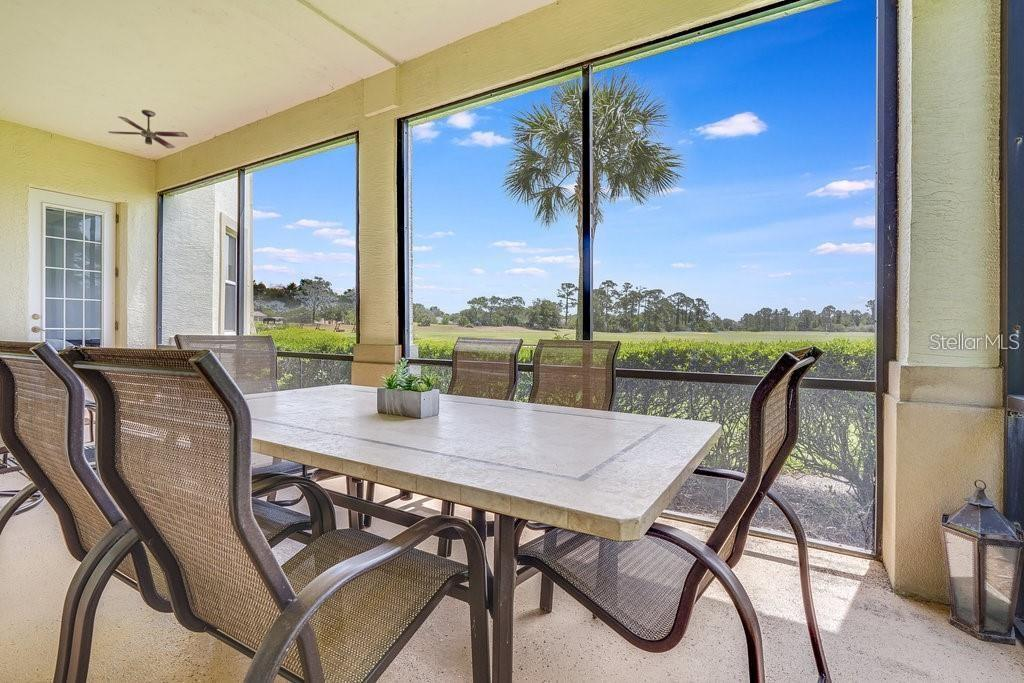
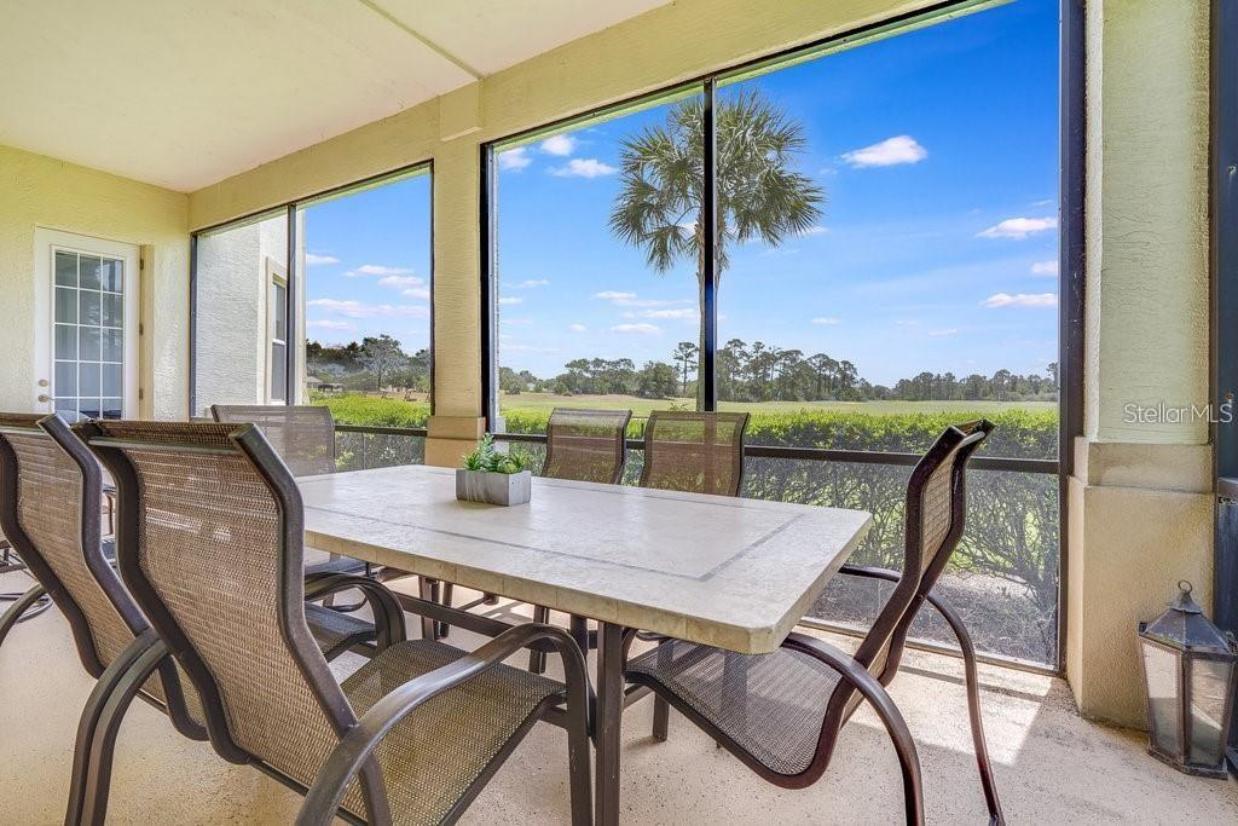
- ceiling fan [107,109,189,149]
